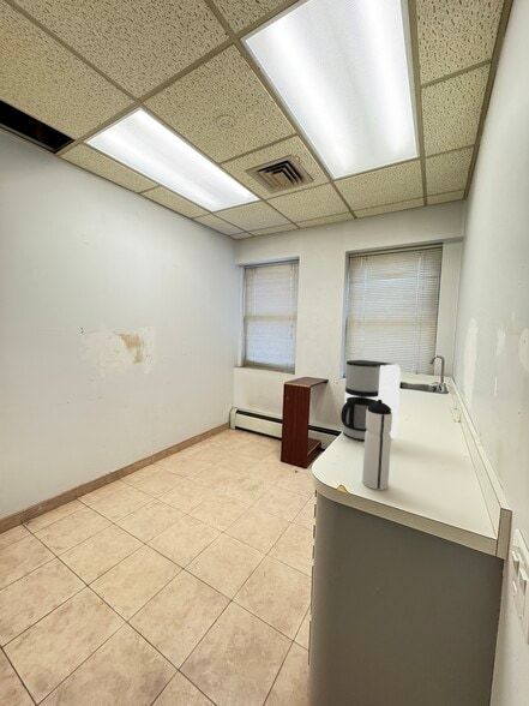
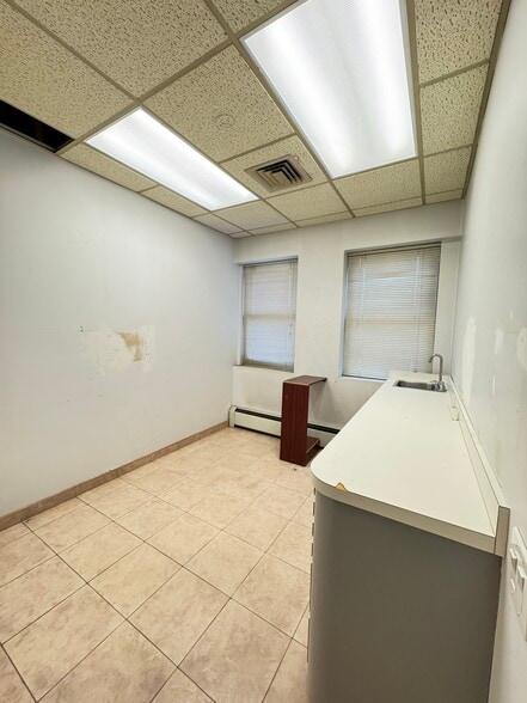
- water bottle [361,400,392,491]
- coffee maker [339,359,402,442]
